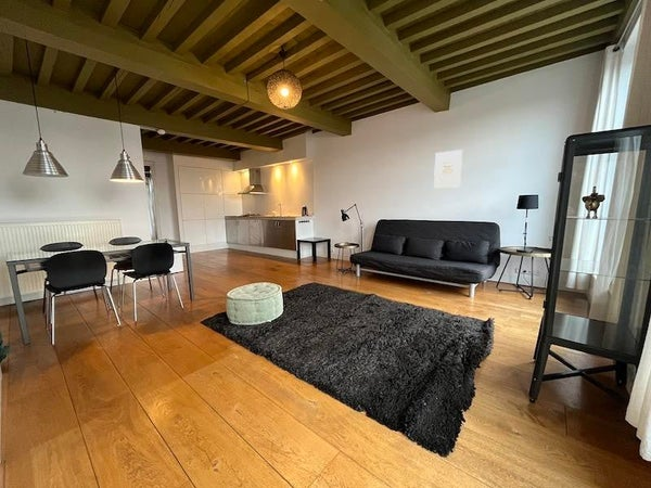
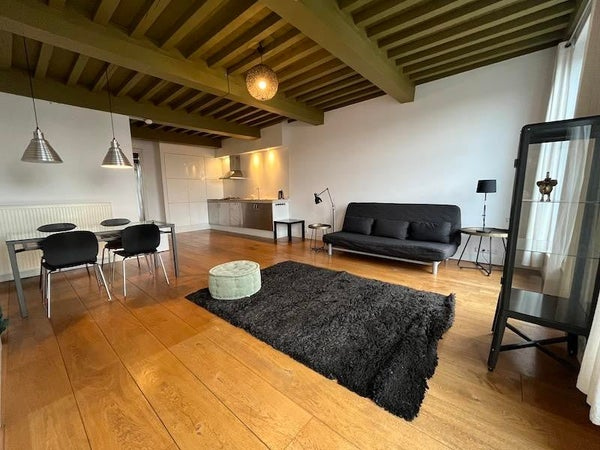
- wall art [433,149,463,189]
